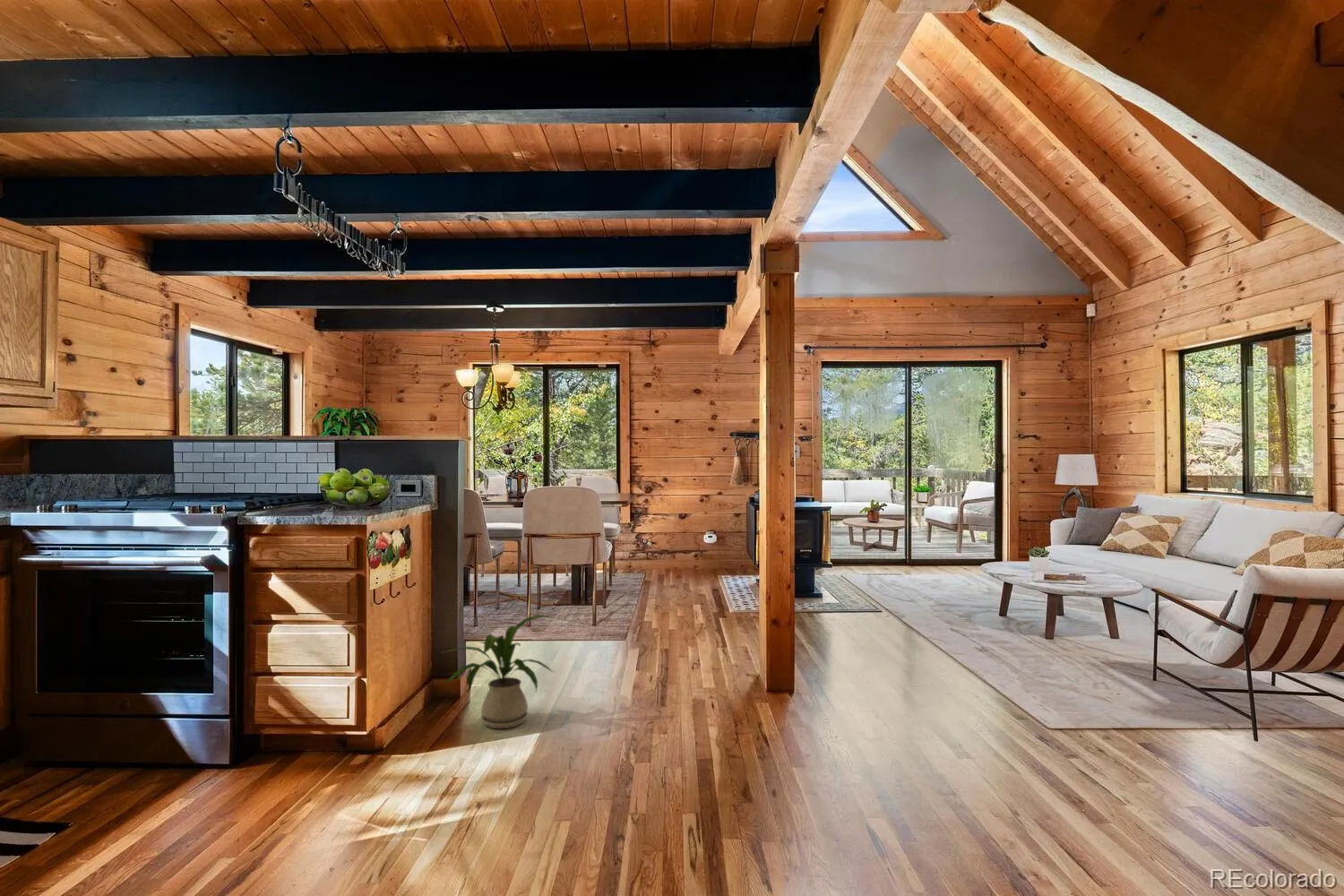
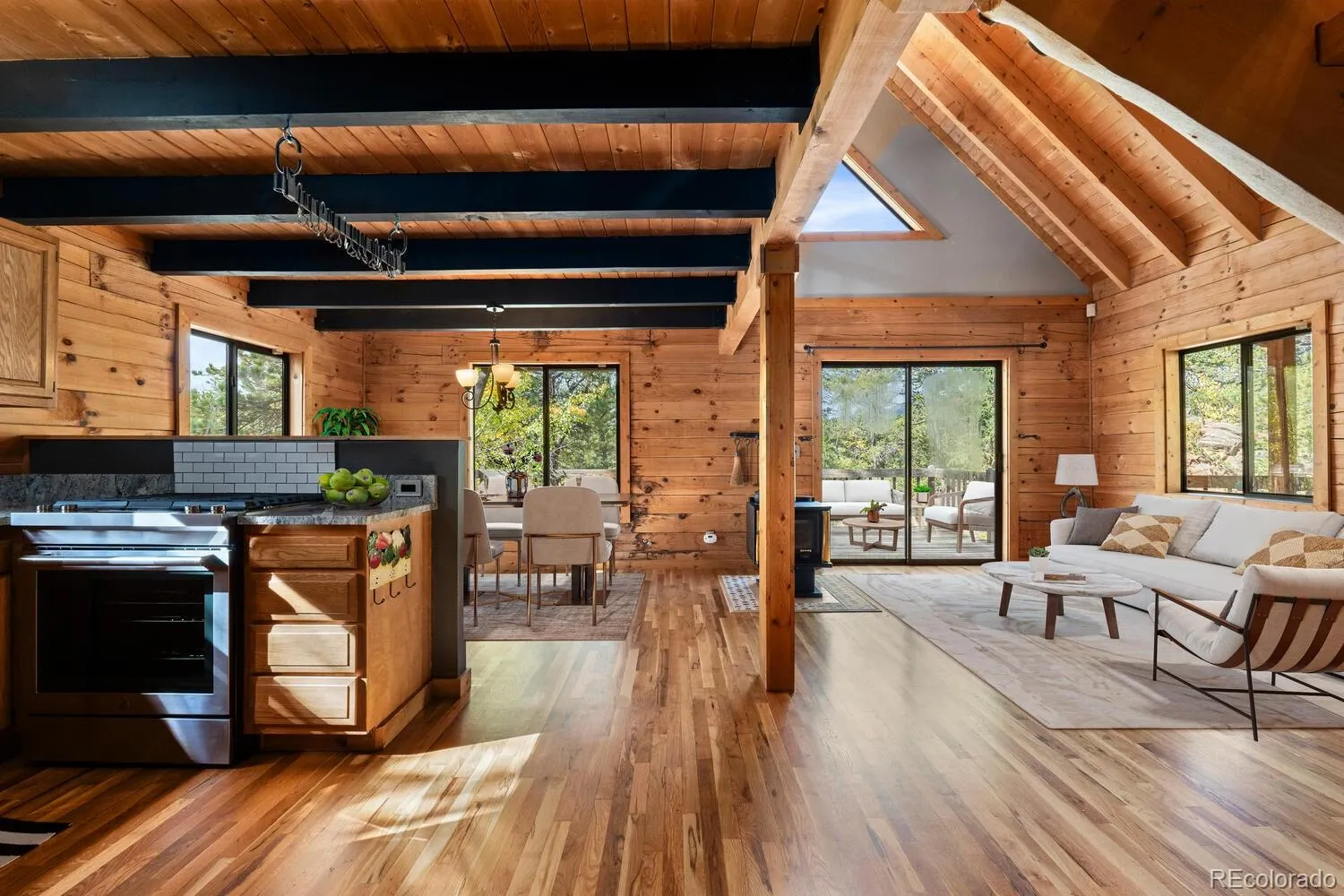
- house plant [440,615,555,729]
